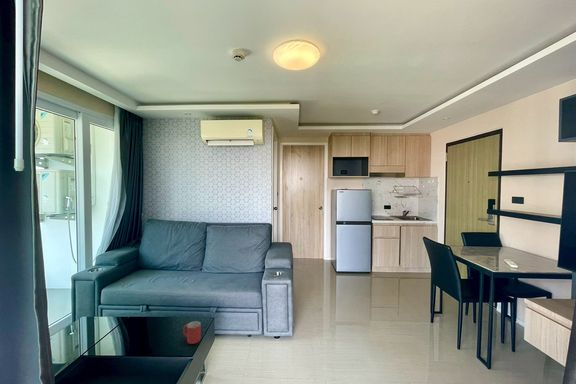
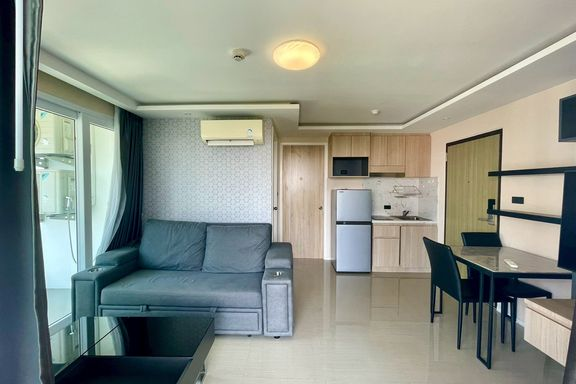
- mug [182,320,202,345]
